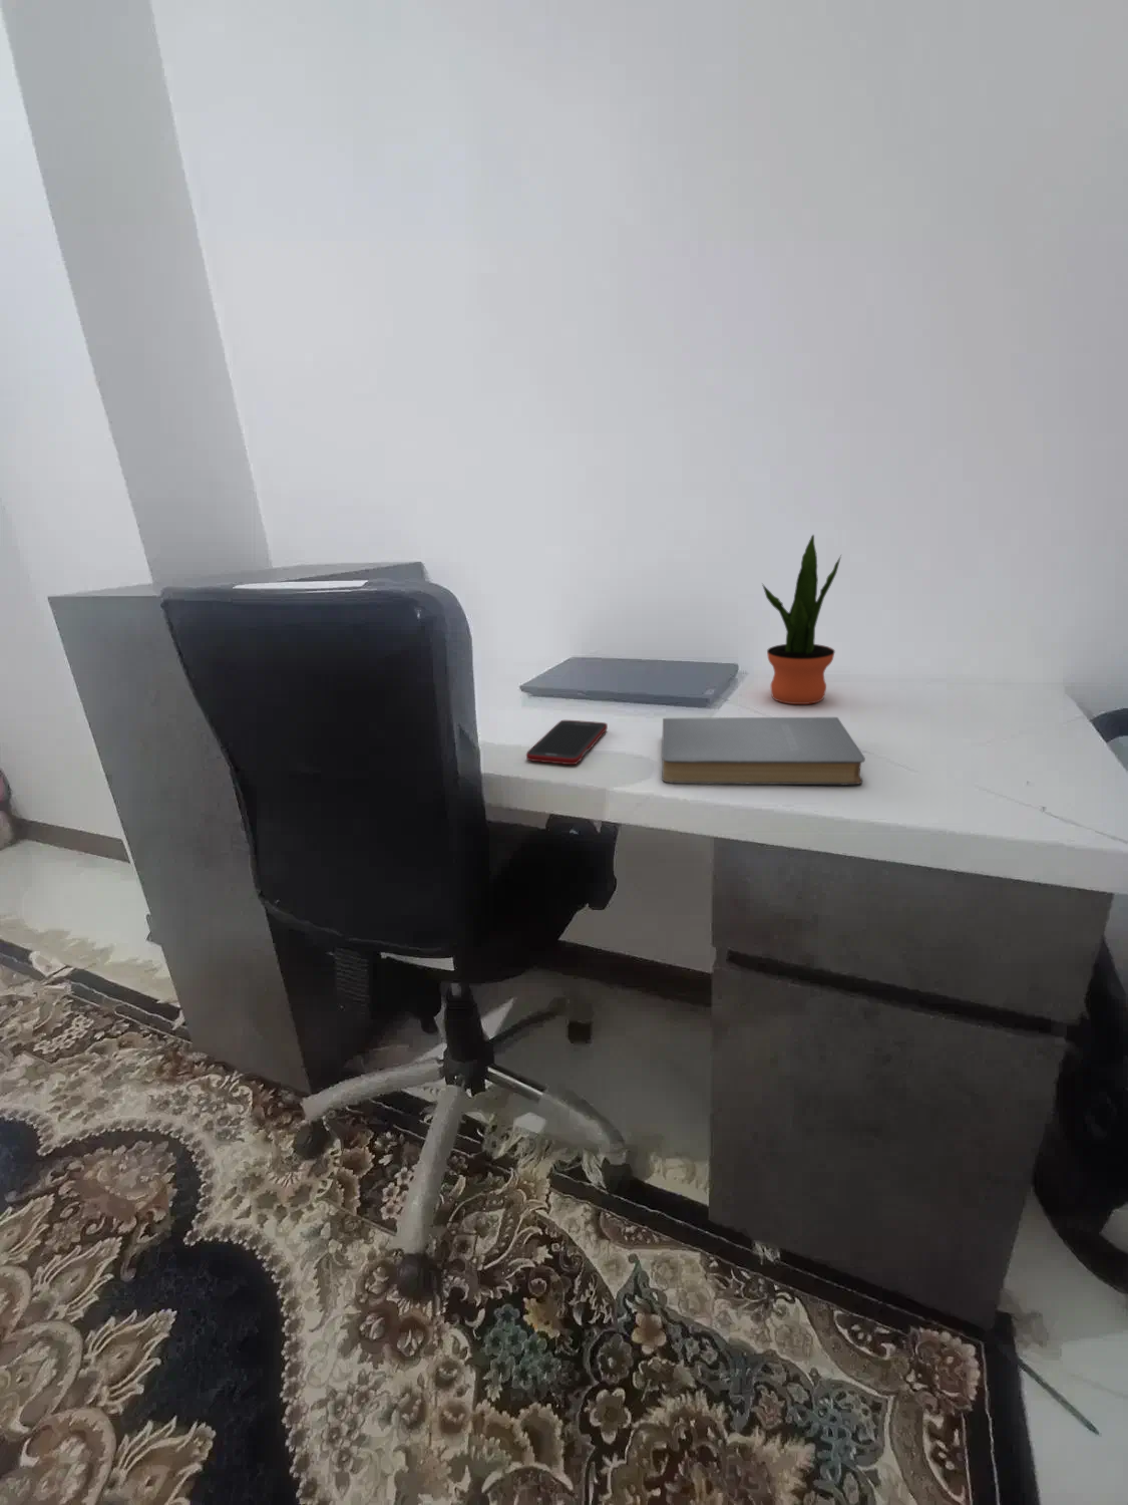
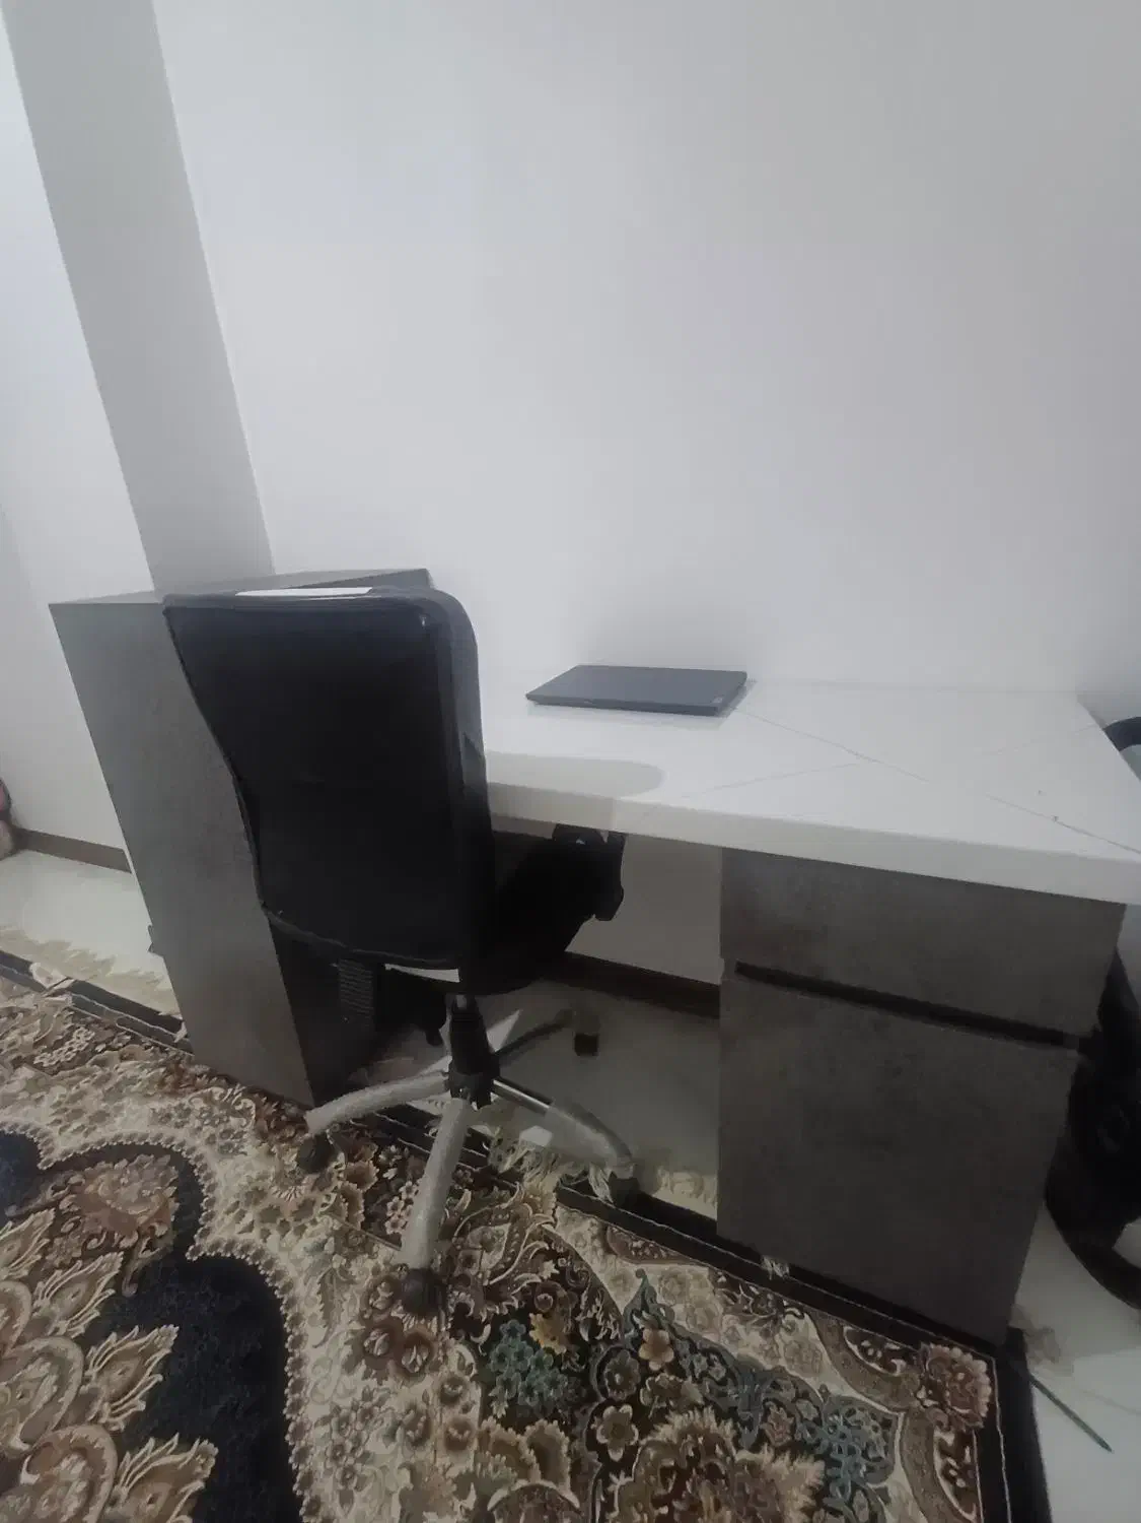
- potted plant [761,533,842,705]
- cell phone [525,719,609,766]
- book [661,717,866,786]
